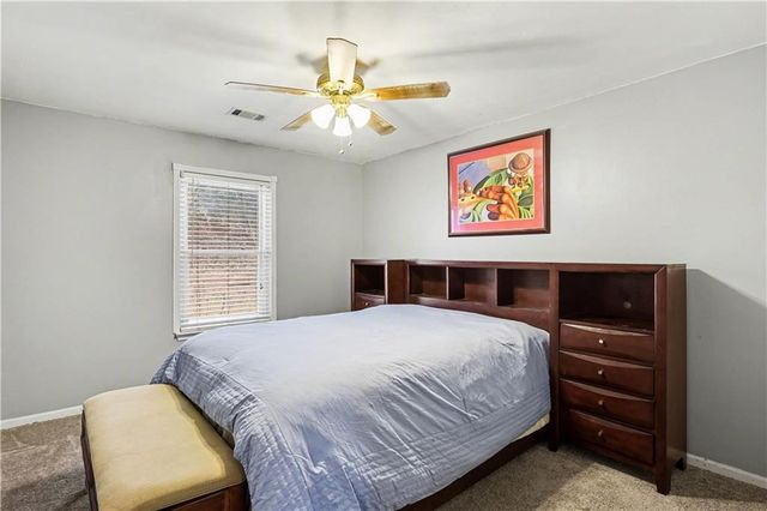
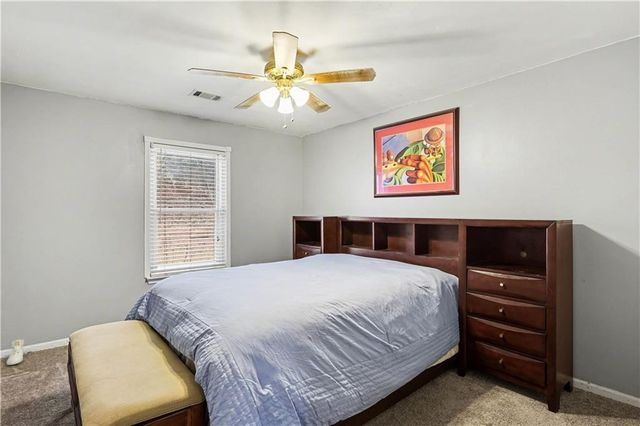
+ sneaker [6,339,25,366]
